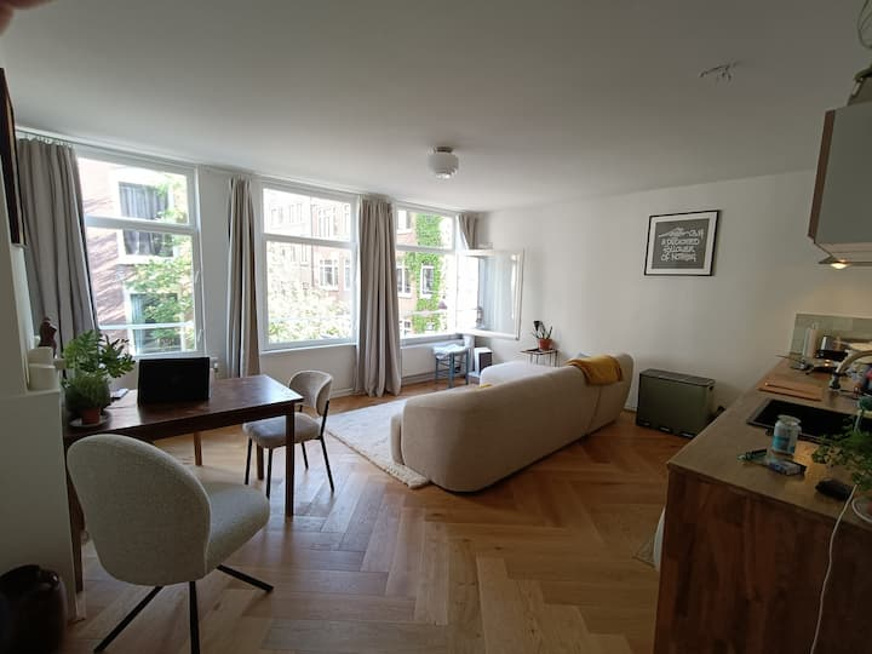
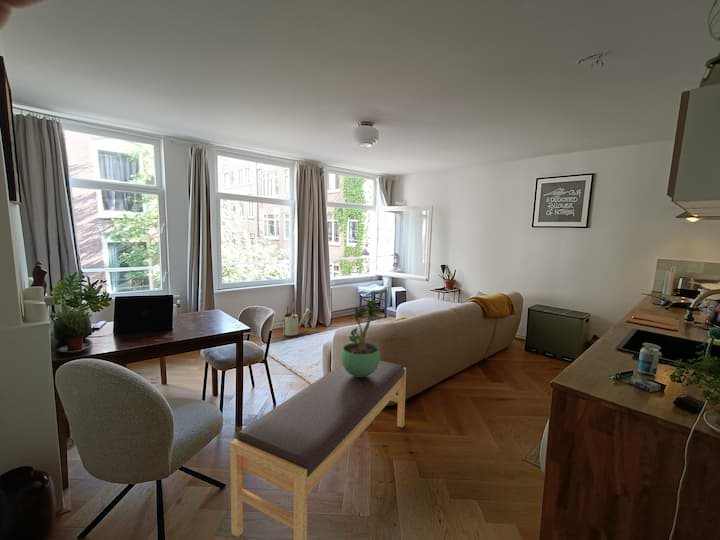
+ potted plant [340,298,383,377]
+ watering can [280,306,312,338]
+ bench [229,360,407,540]
